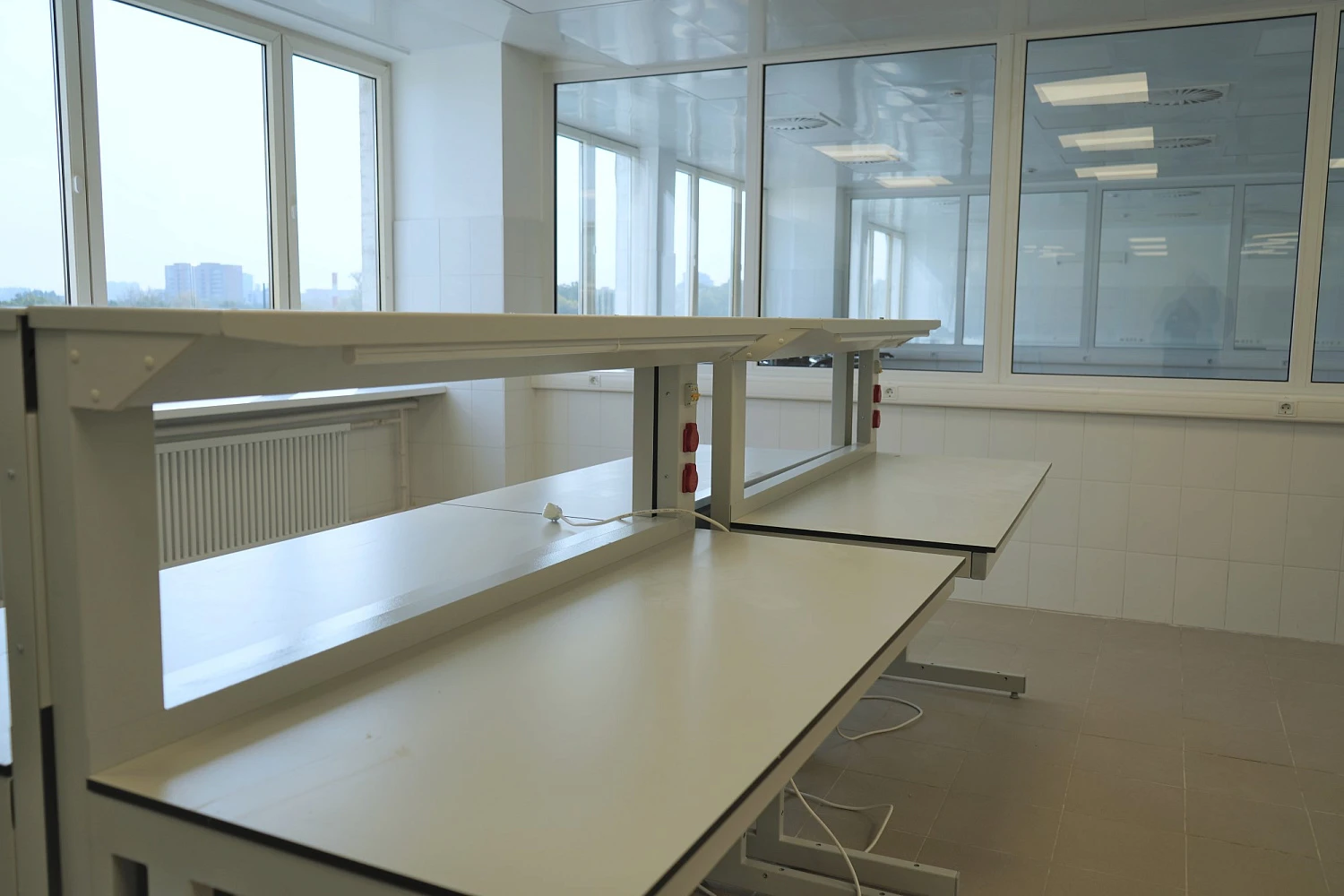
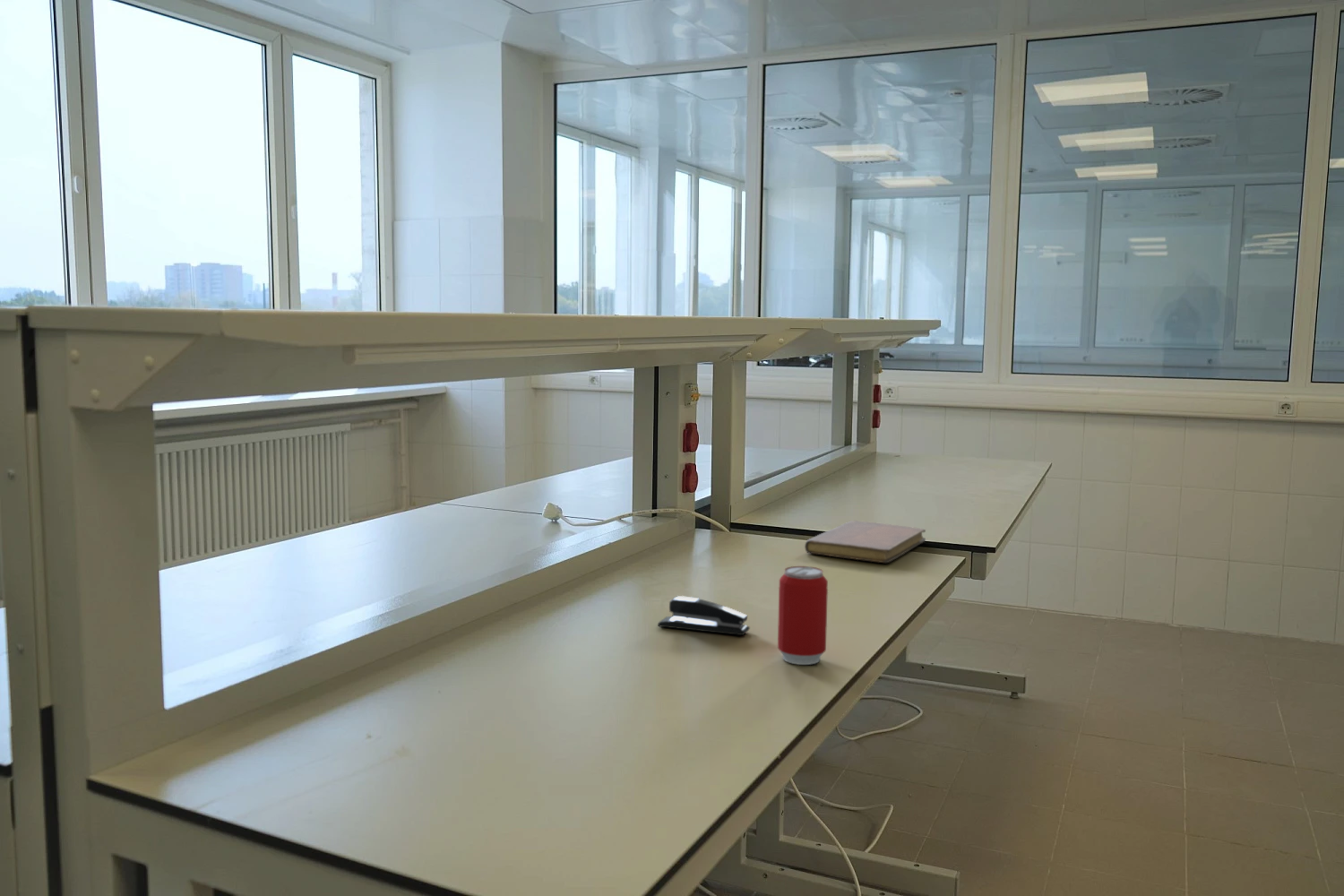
+ beverage can [777,565,829,666]
+ notebook [804,520,926,564]
+ stapler [657,595,751,636]
